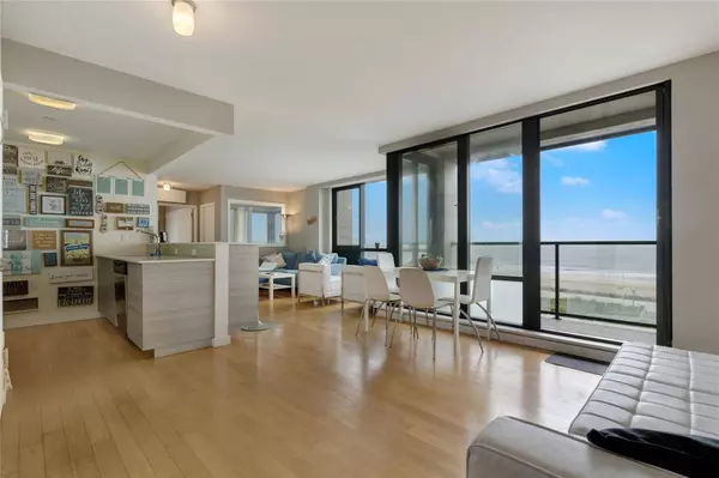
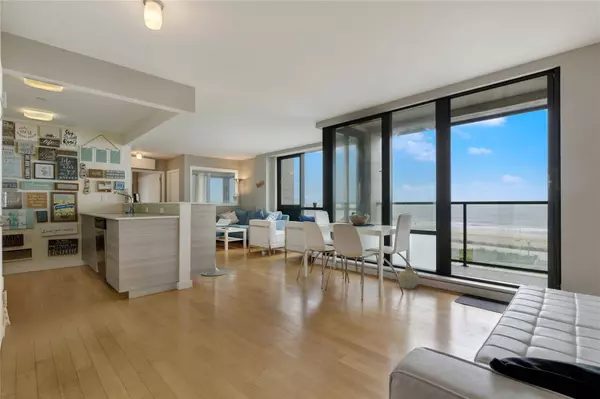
+ ceramic jug [397,266,420,290]
